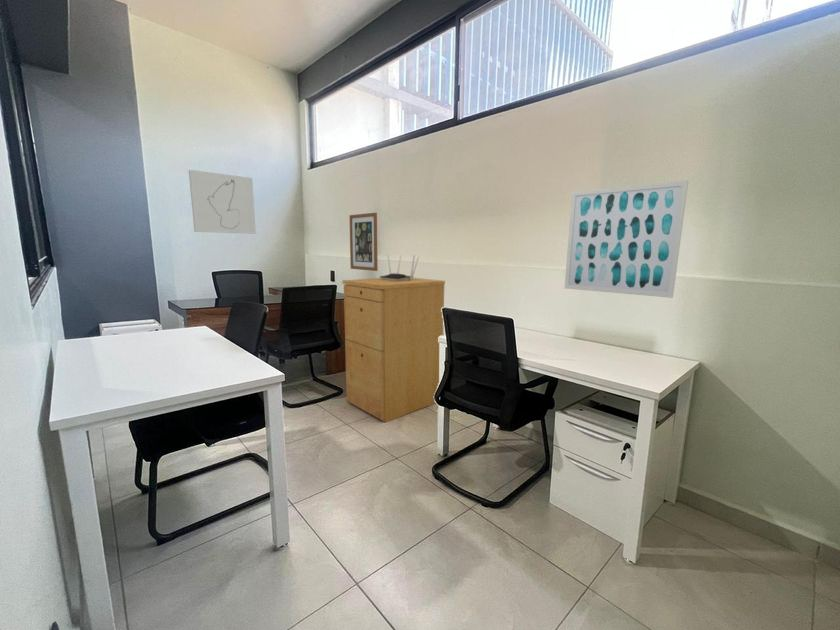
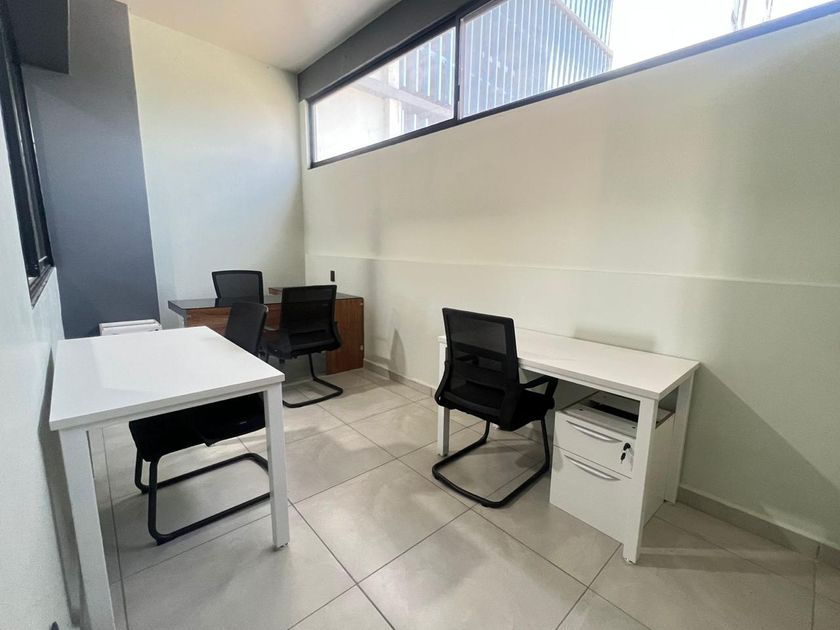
- wall art [348,212,379,272]
- filing cabinet [341,277,446,423]
- wall art [564,179,689,299]
- wireless router [379,253,420,281]
- wall art [188,169,257,235]
